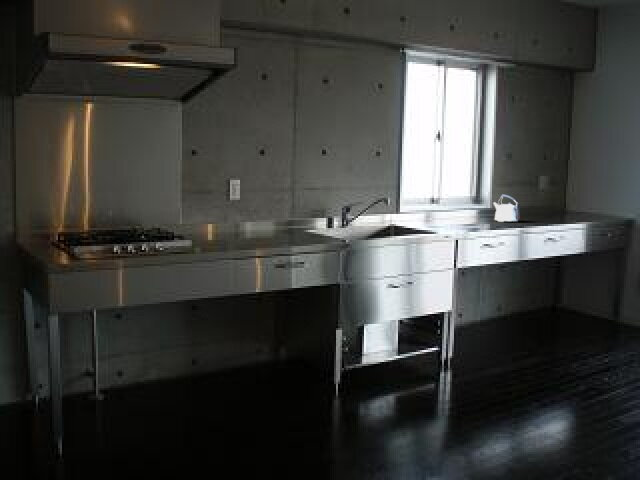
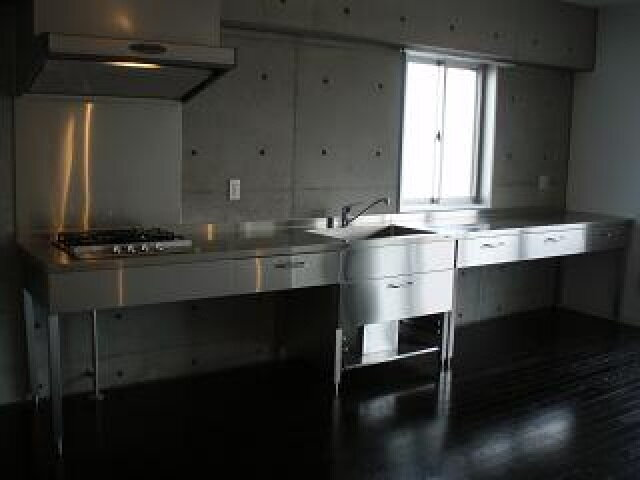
- kettle [492,194,521,223]
